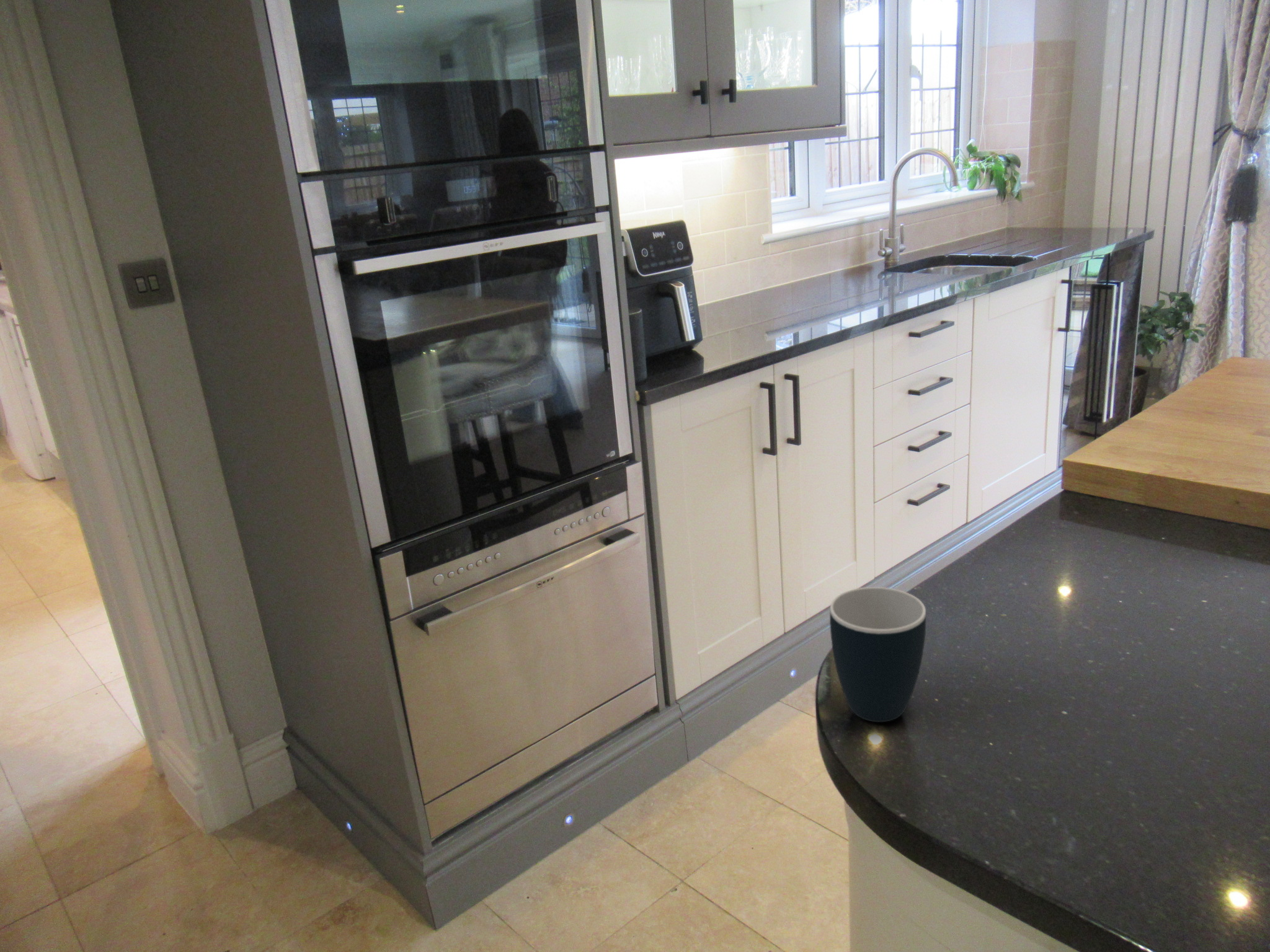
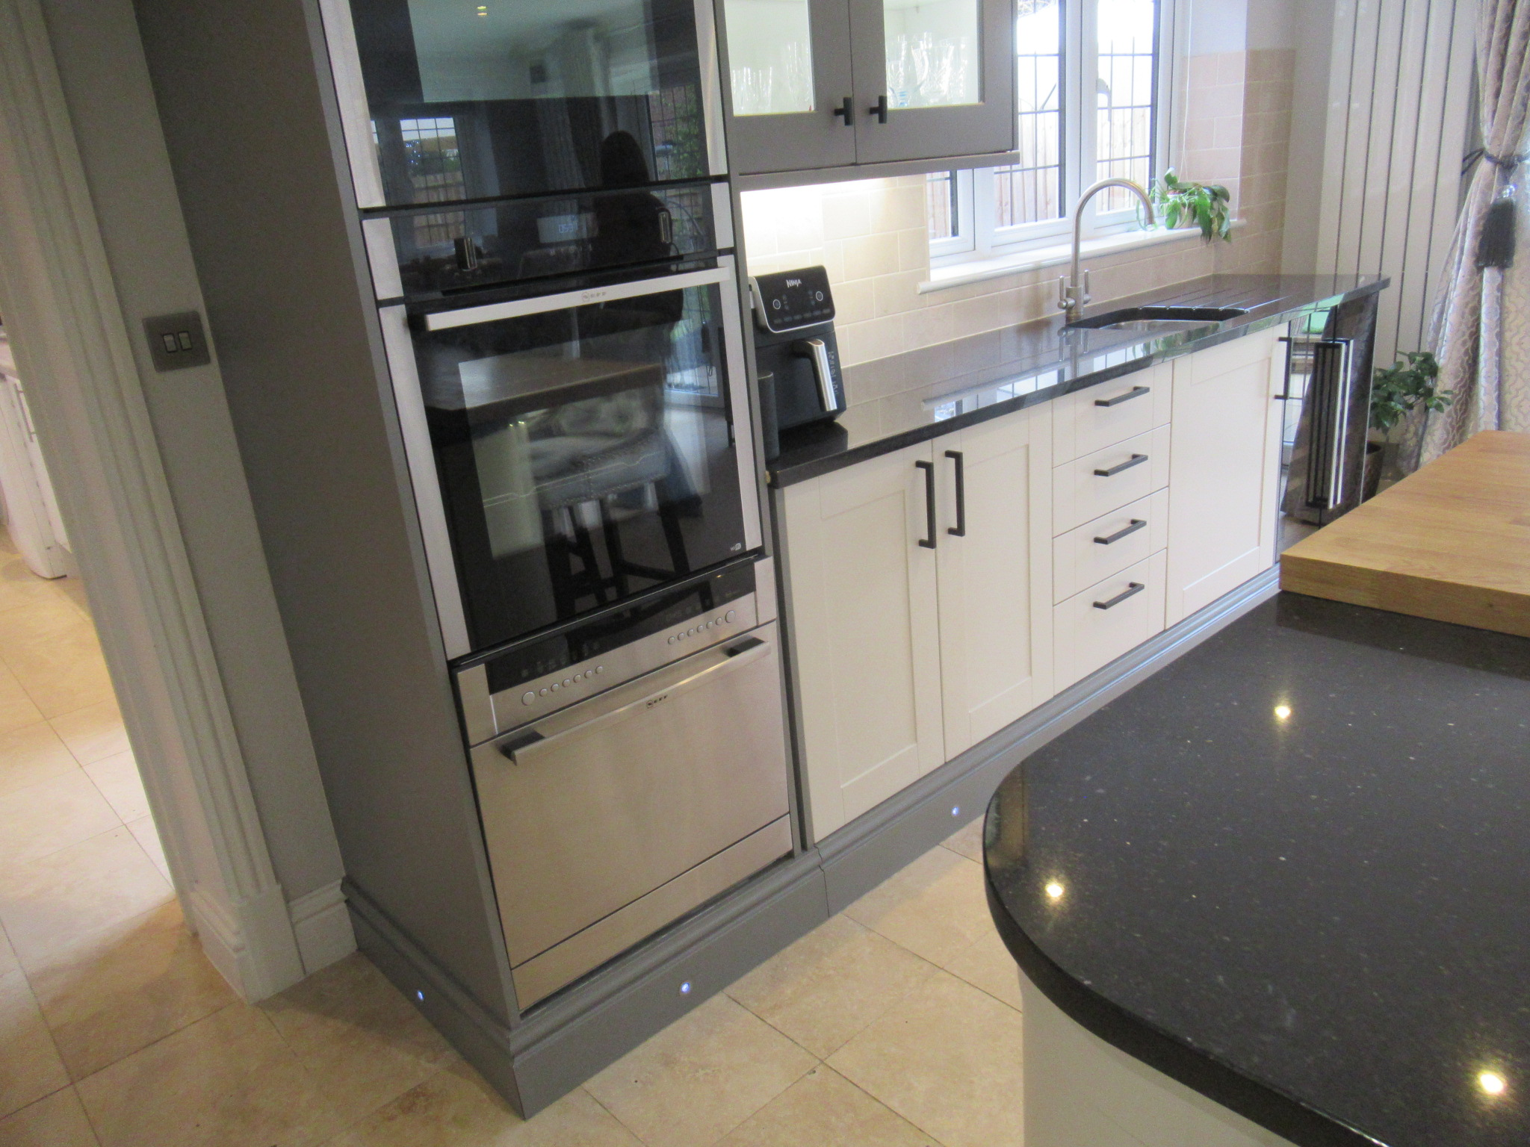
- mug [829,586,926,723]
